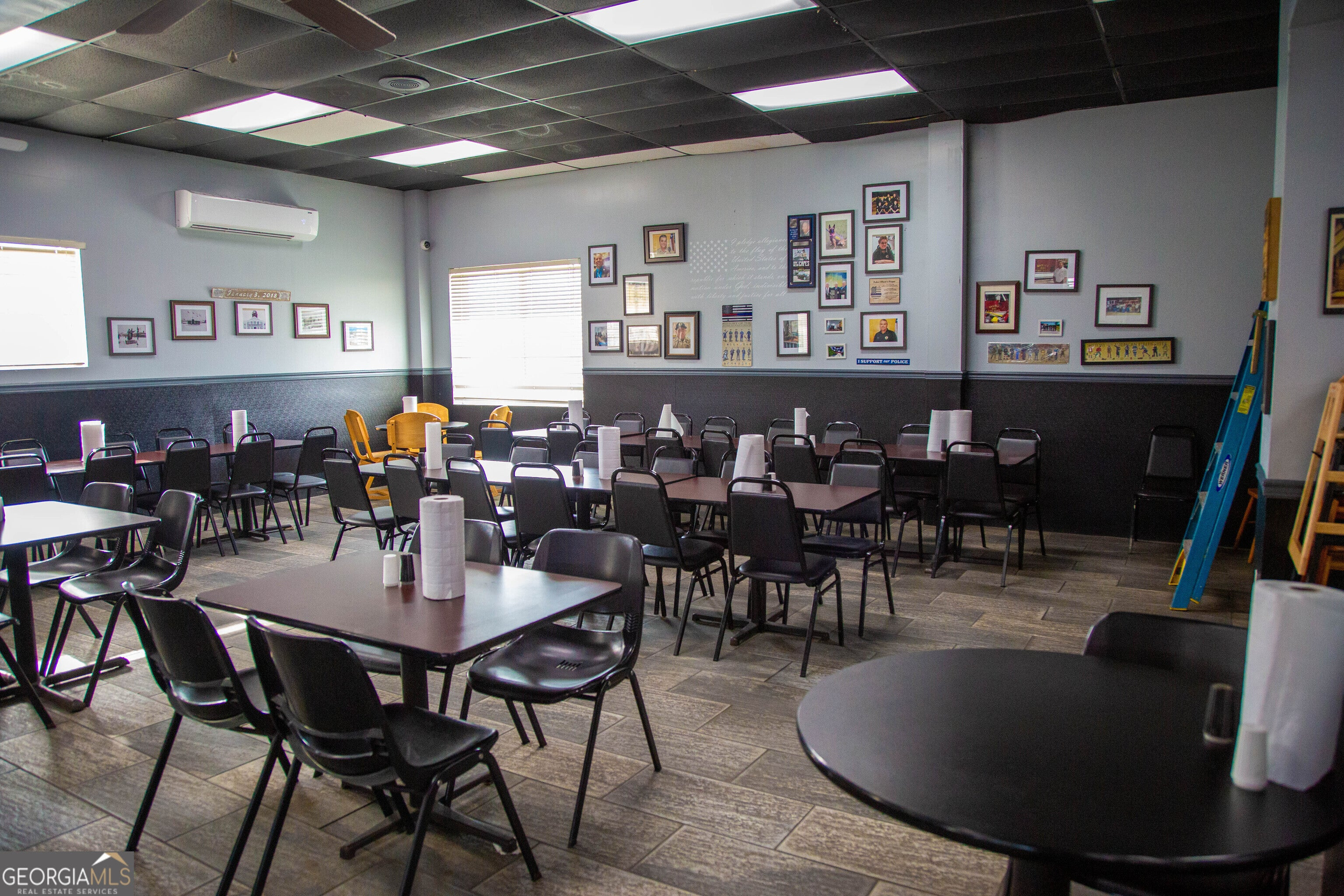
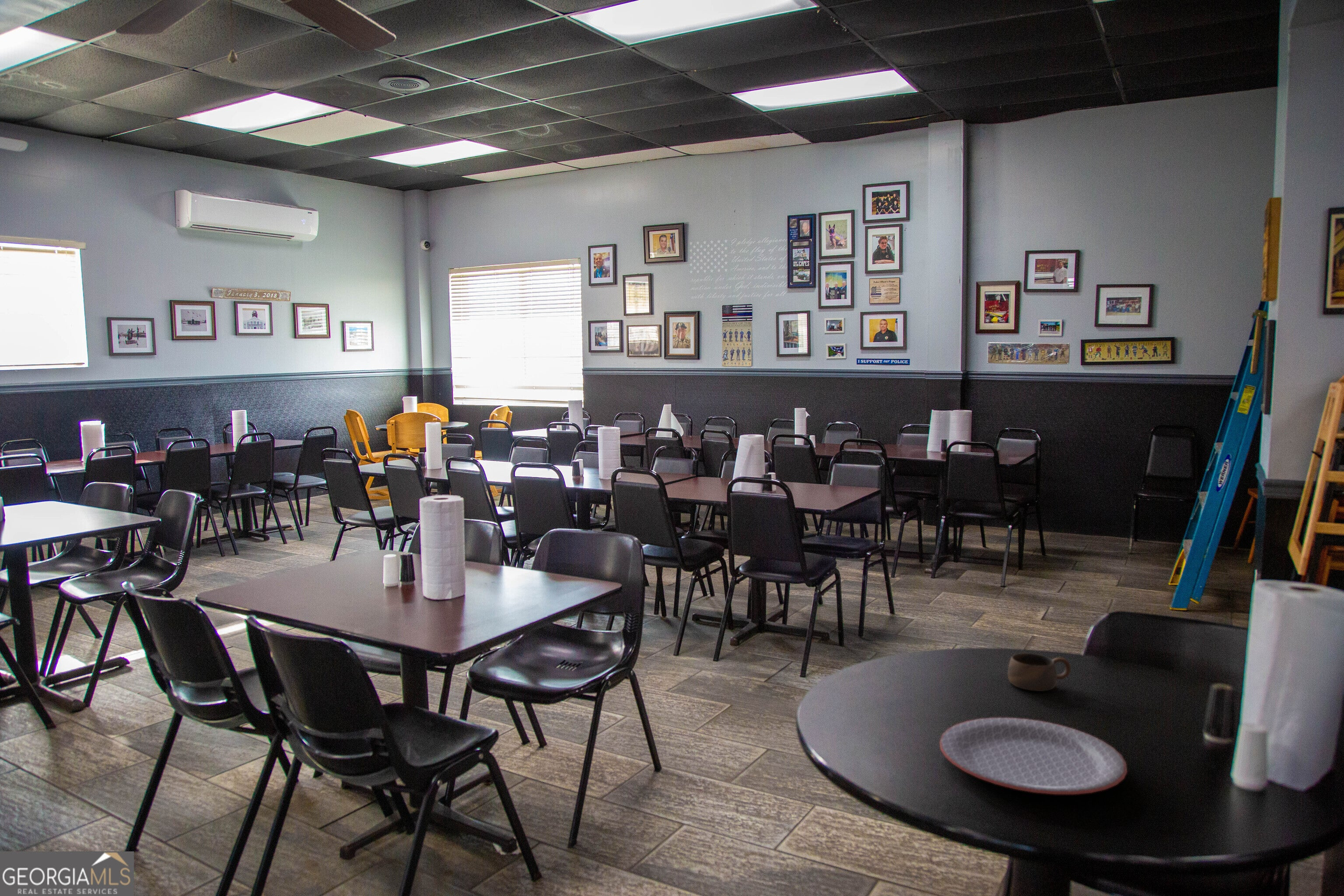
+ plate [939,717,1127,795]
+ cup [1007,653,1071,692]
